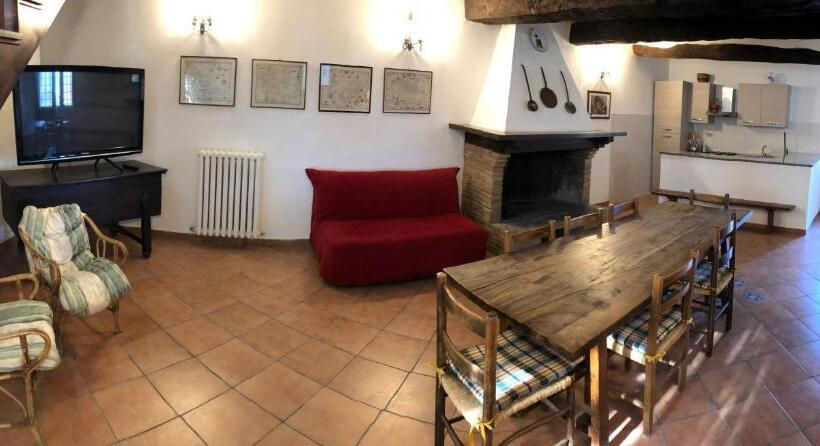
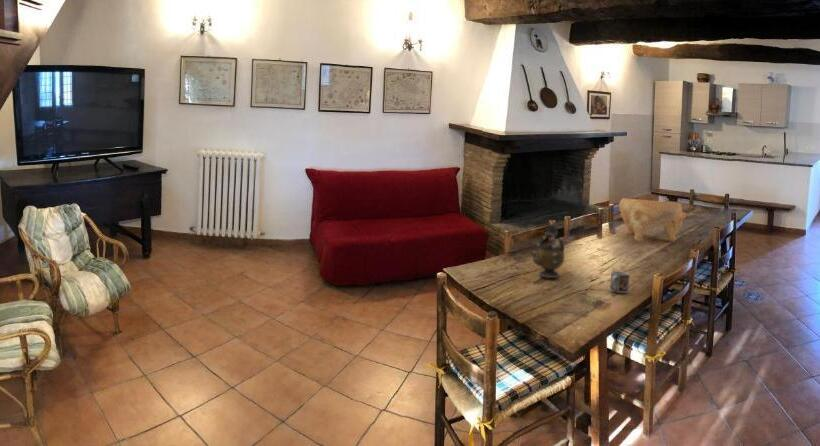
+ decorative bowl [618,197,687,242]
+ cup [609,270,631,294]
+ teapot [532,223,566,279]
